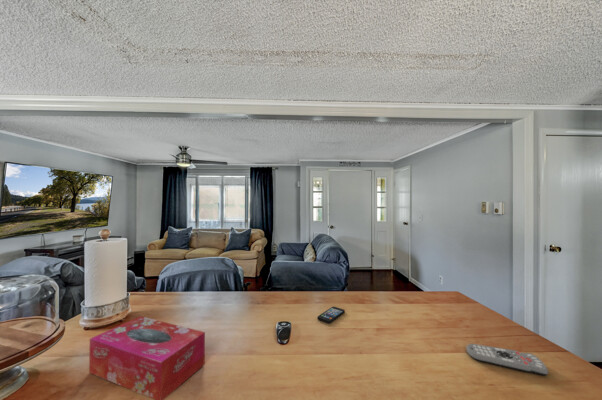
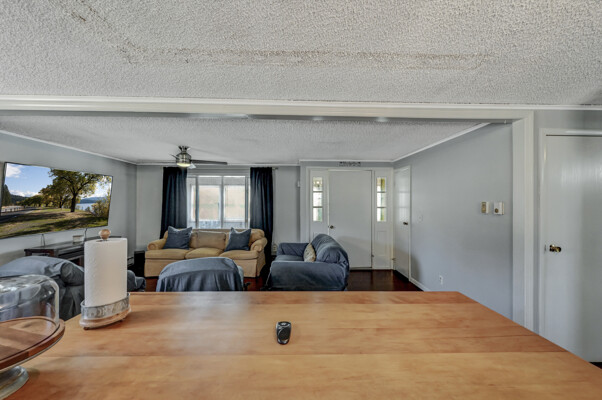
- remote control [465,343,549,376]
- tissue box [88,315,206,400]
- smartphone [316,306,346,324]
